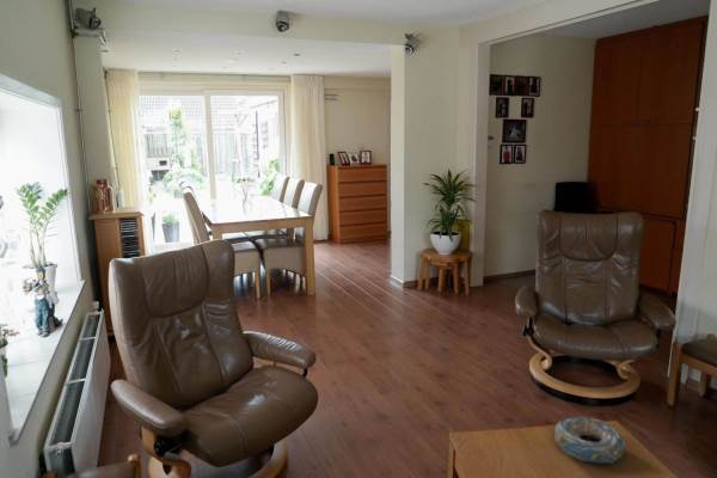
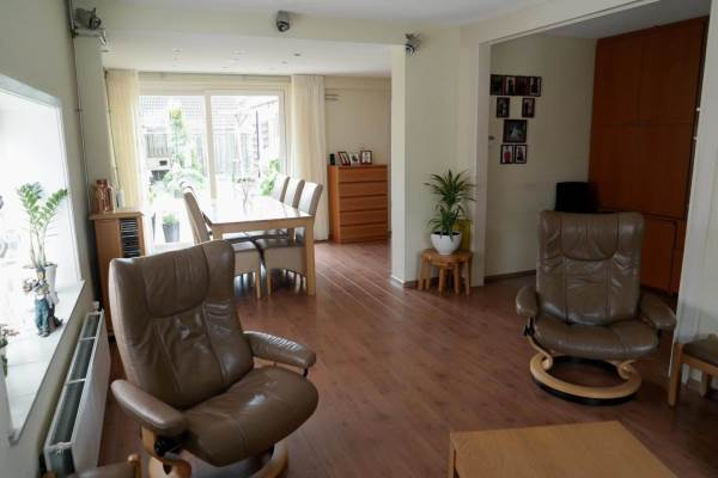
- decorative bowl [554,416,627,465]
